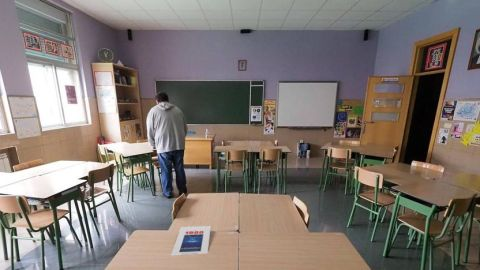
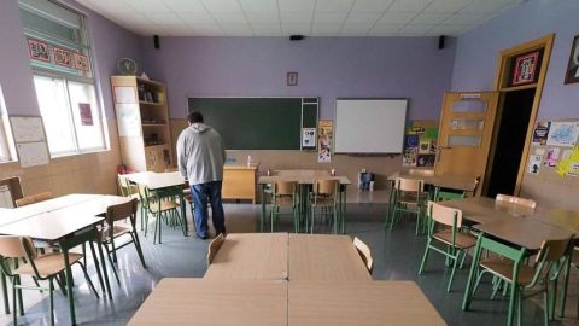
- book [170,225,212,257]
